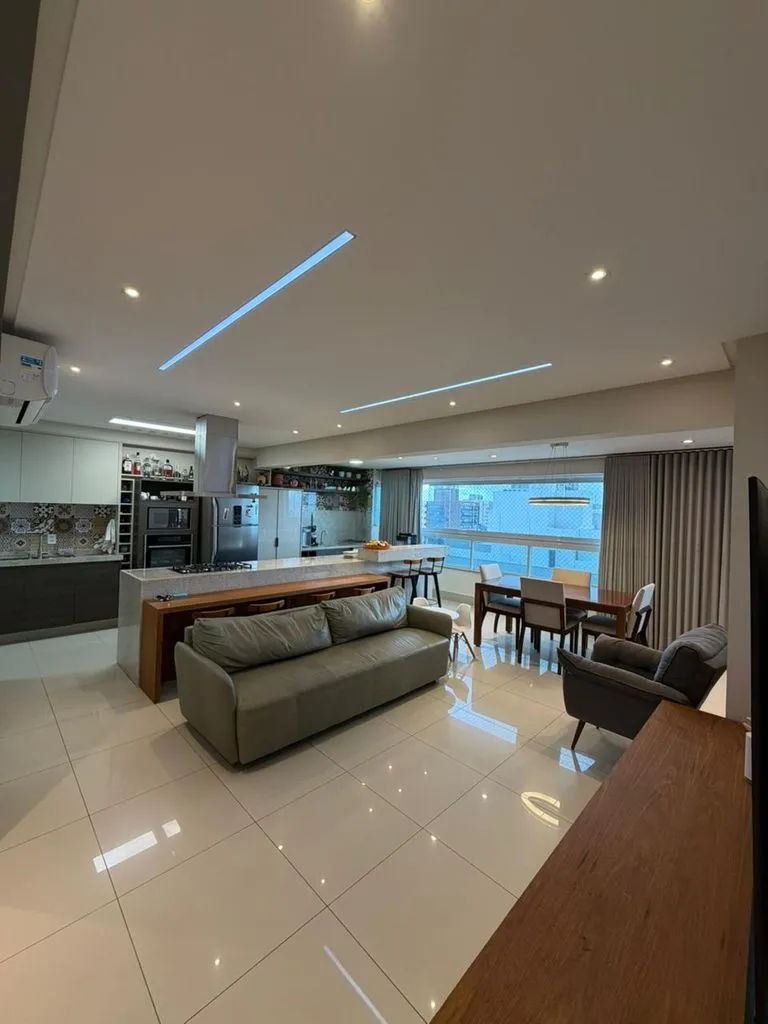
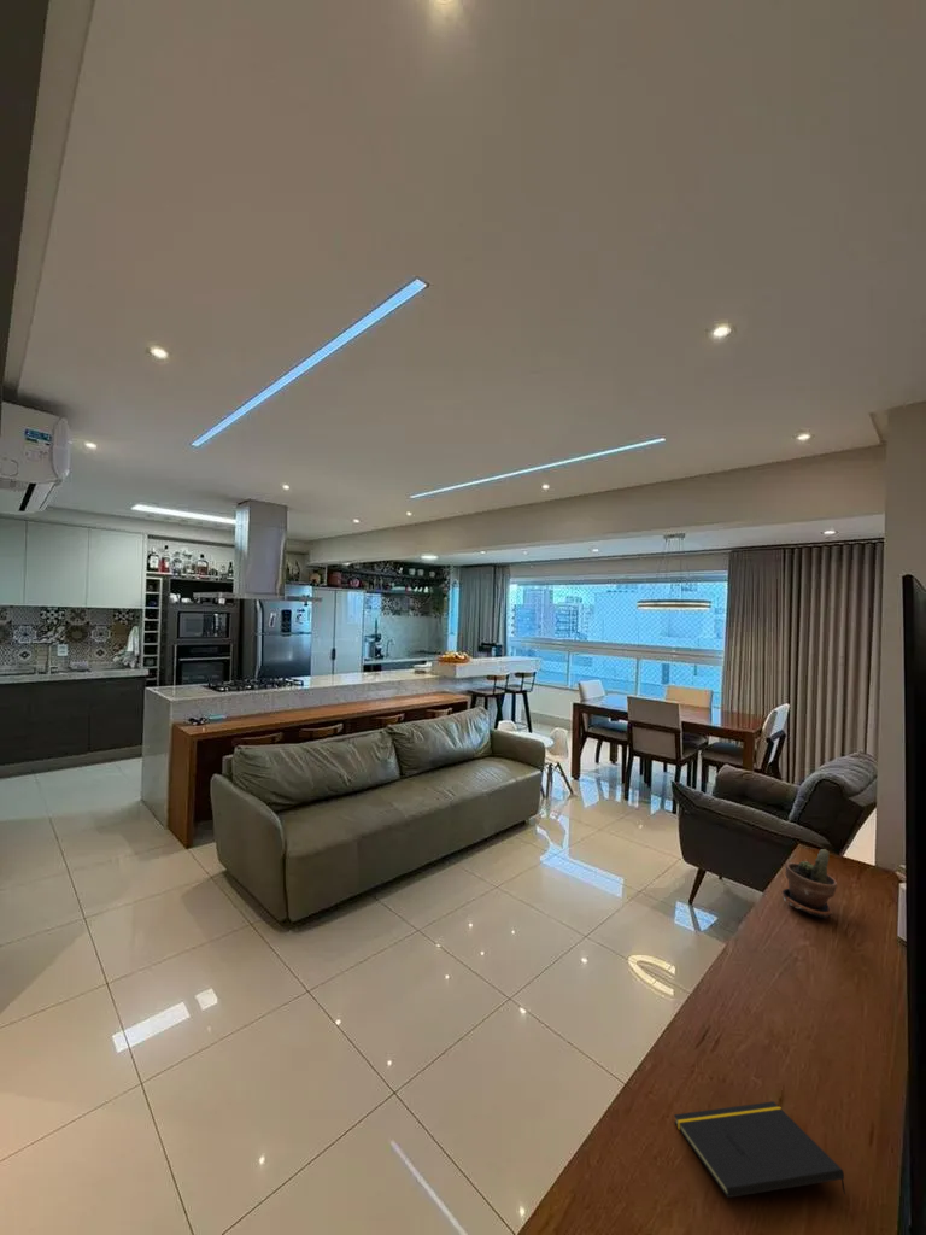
+ potted plant [780,848,838,919]
+ notepad [673,1100,848,1199]
